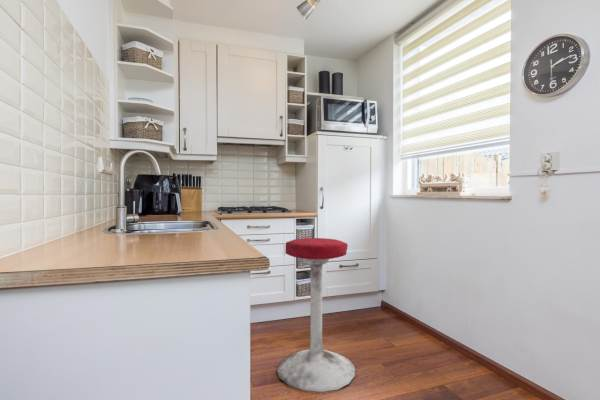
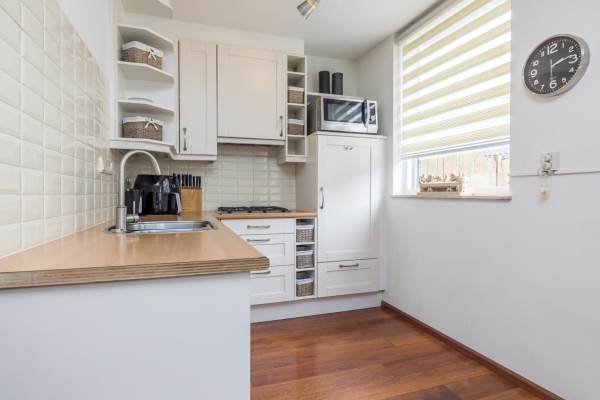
- stool [276,237,356,393]
